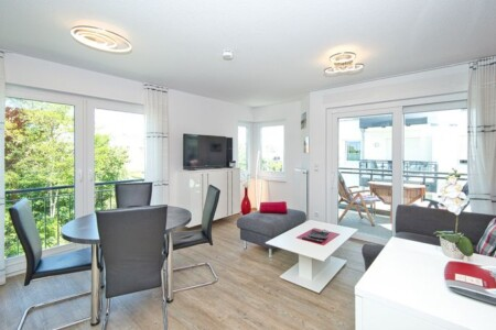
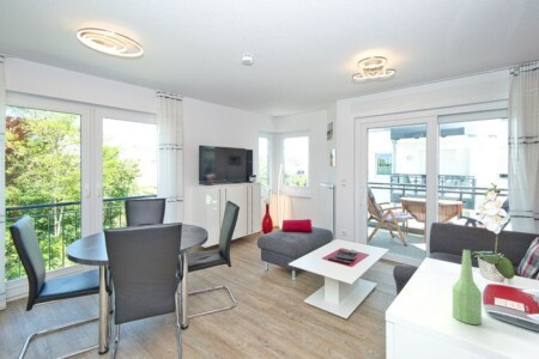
+ bottle [452,248,483,325]
